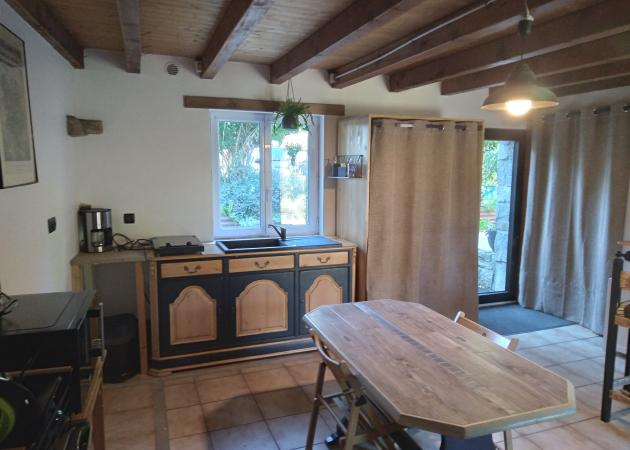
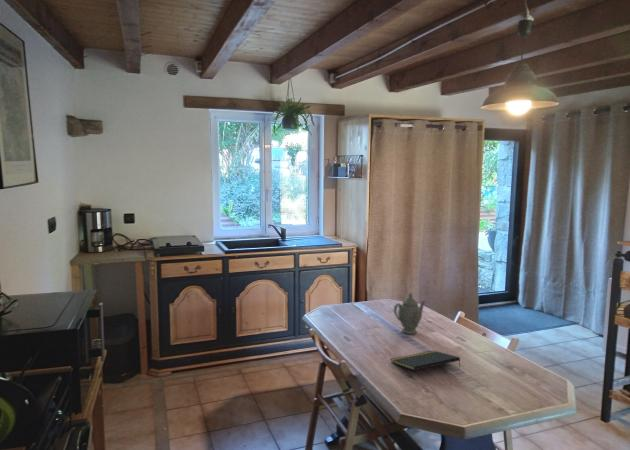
+ notepad [390,350,462,371]
+ chinaware [393,292,427,335]
